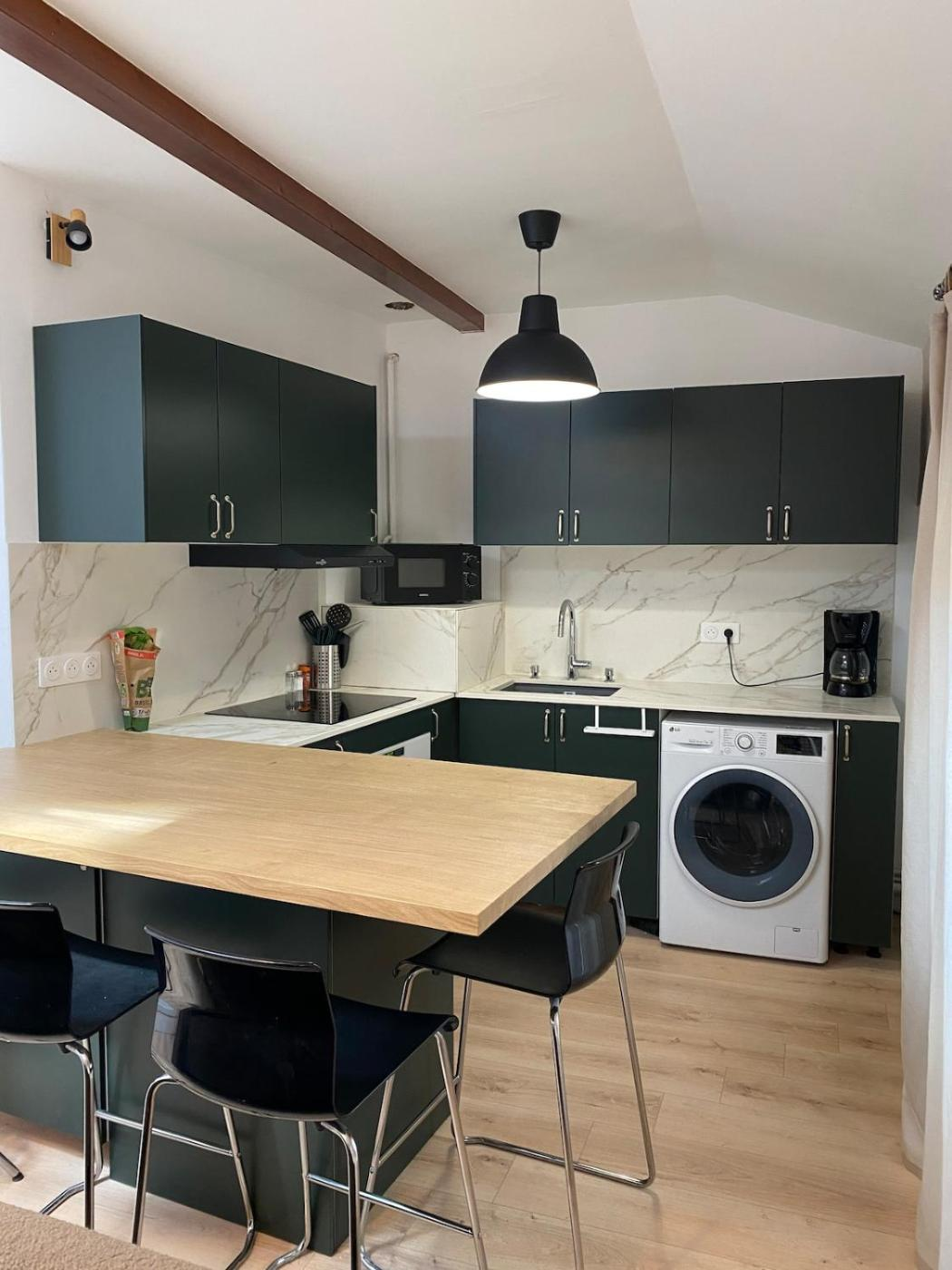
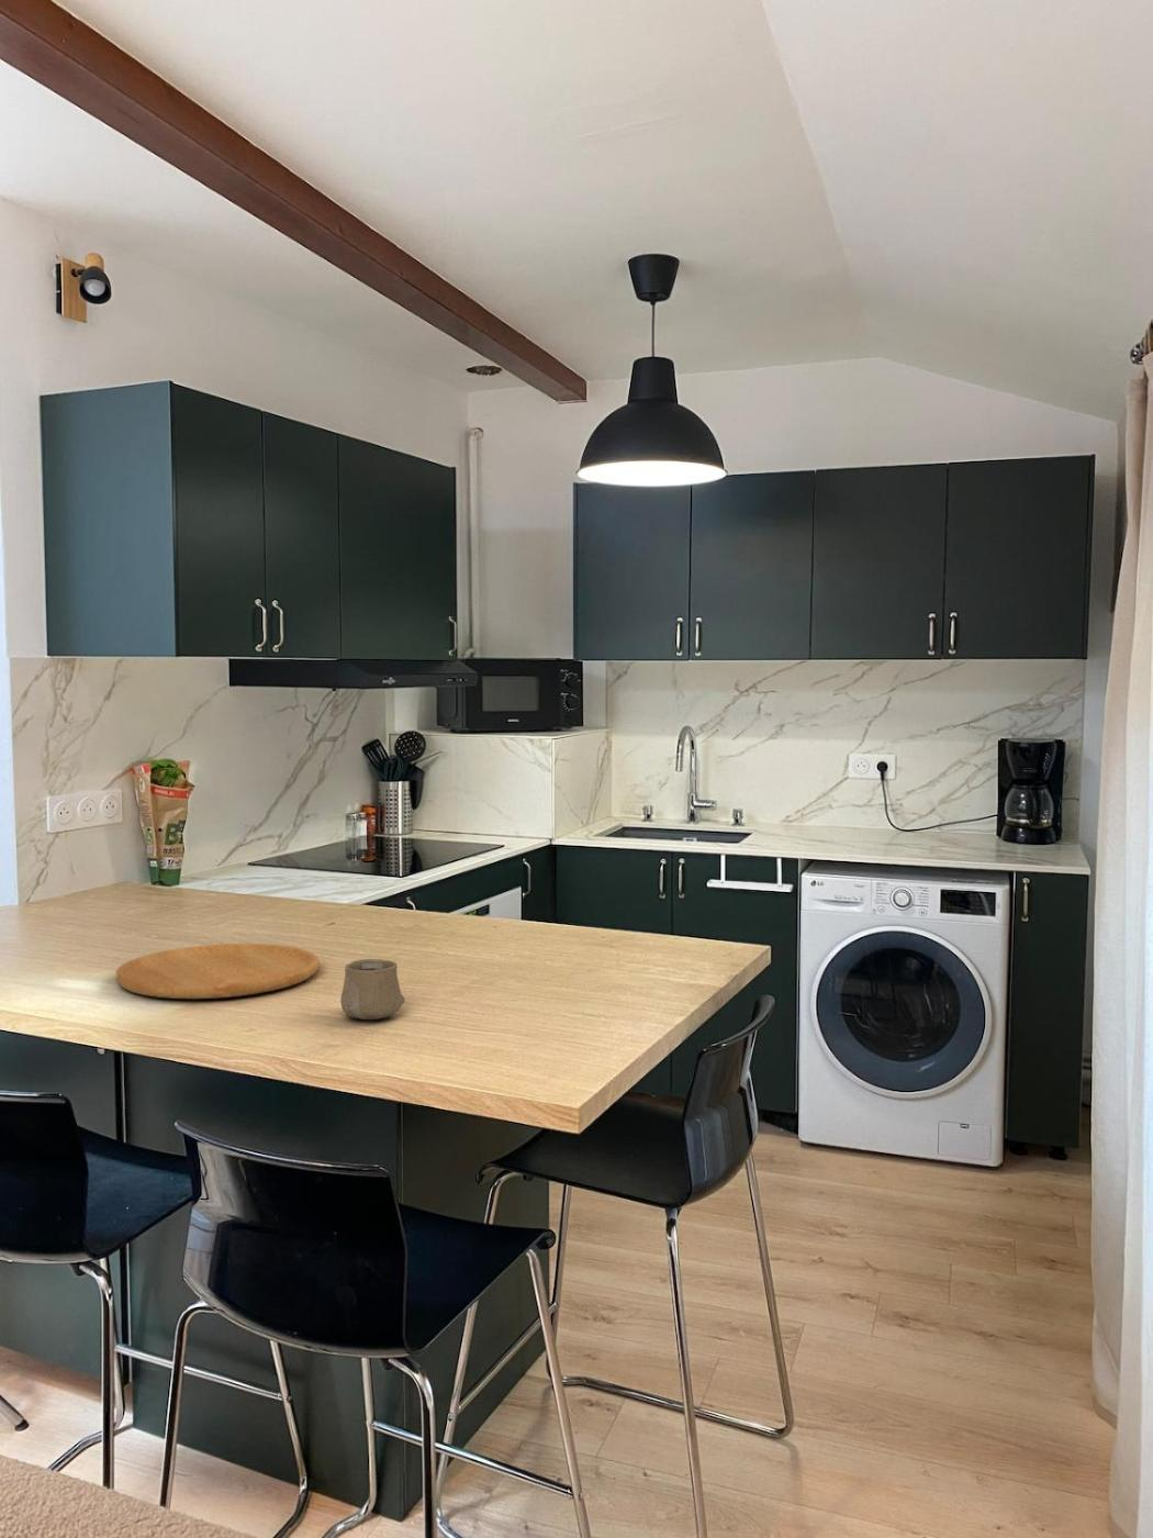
+ cutting board [115,942,321,1000]
+ cup [339,958,406,1021]
